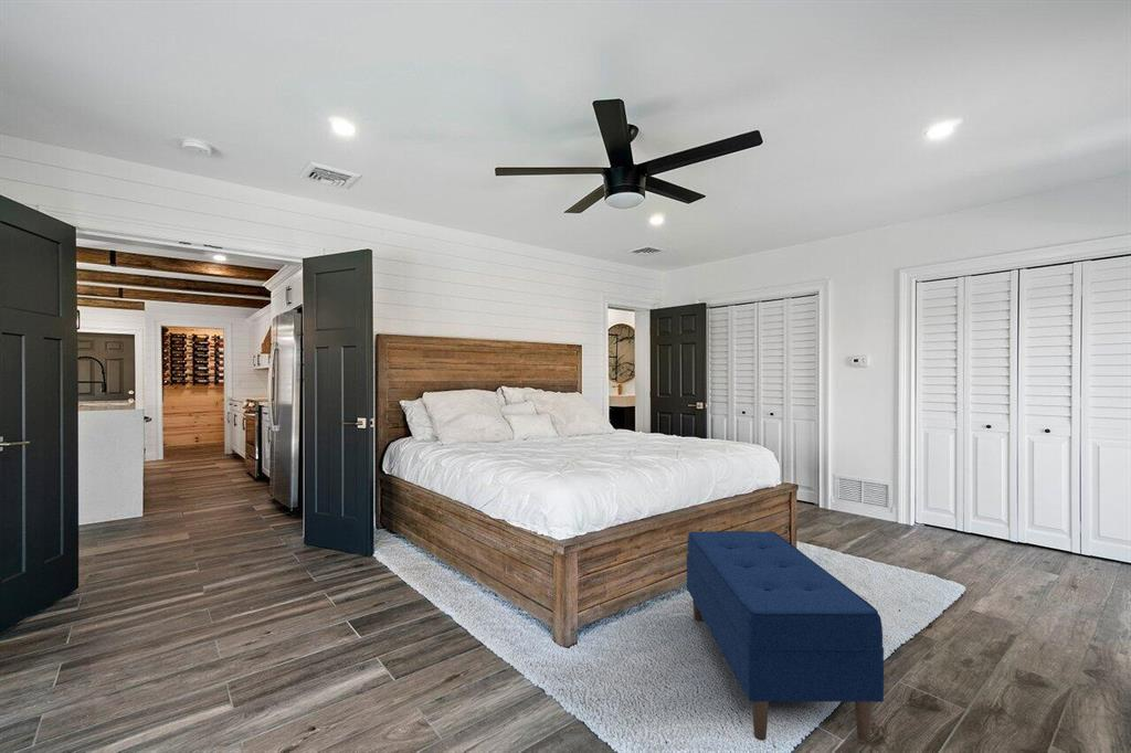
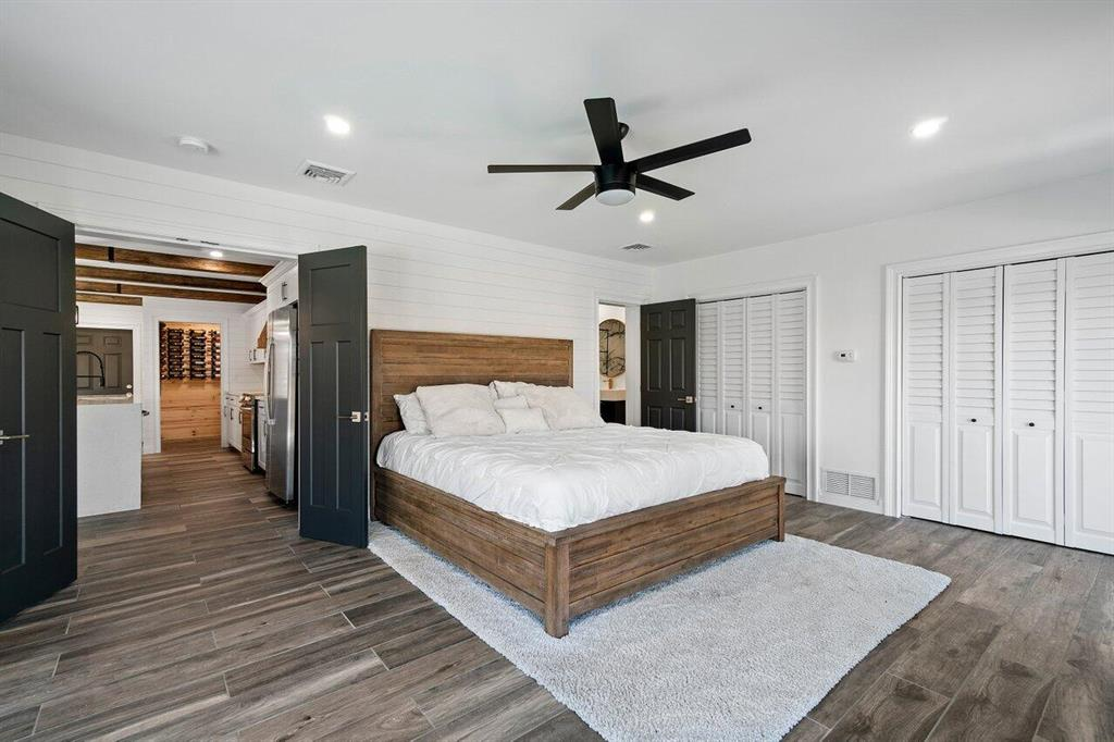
- bench [686,530,885,742]
